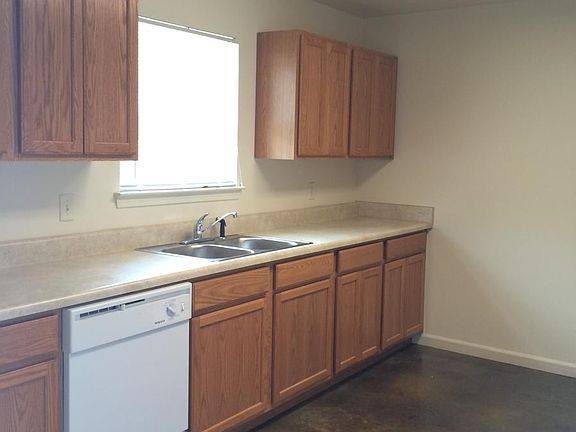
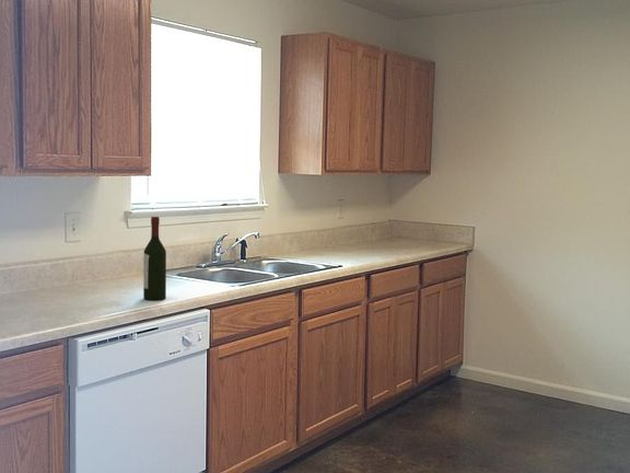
+ wine bottle [142,216,167,301]
